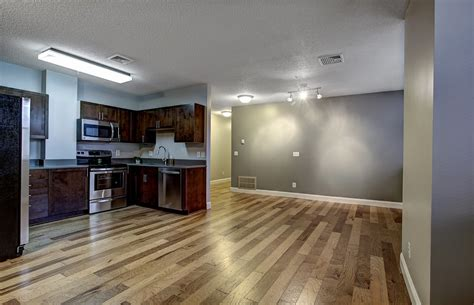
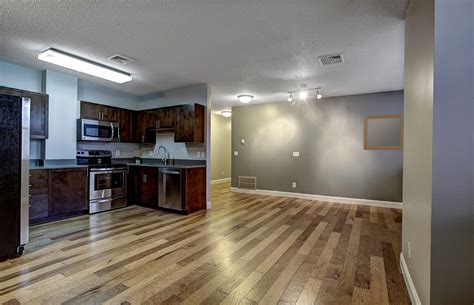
+ home mirror [363,113,404,151]
